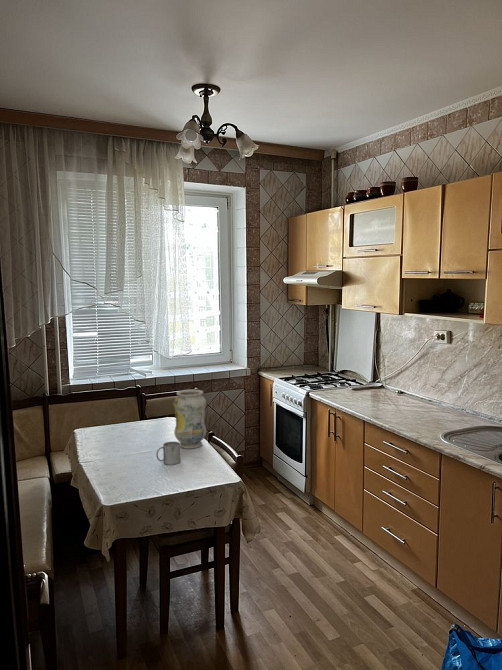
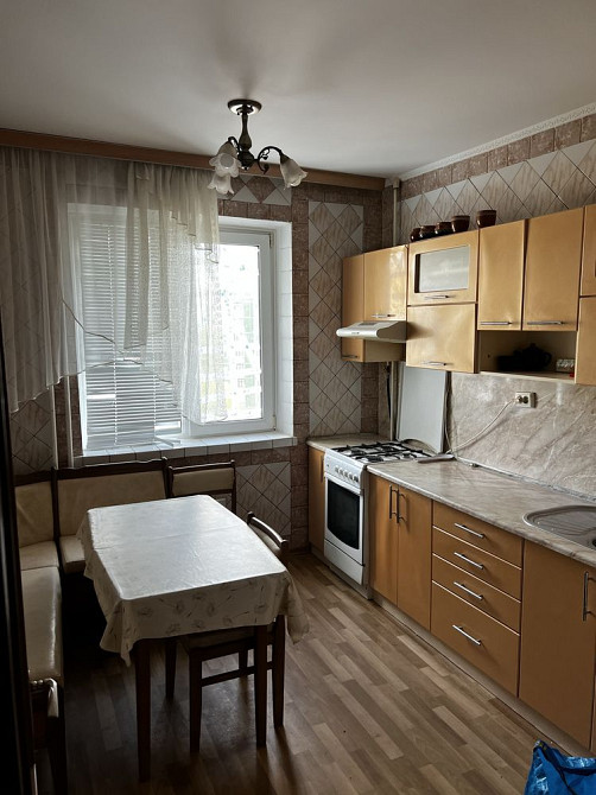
- mug [155,441,181,466]
- vase [172,389,207,450]
